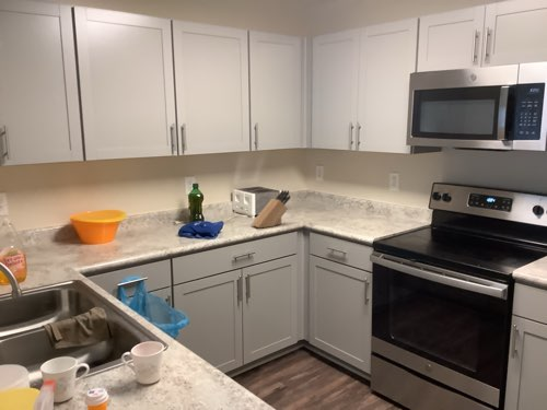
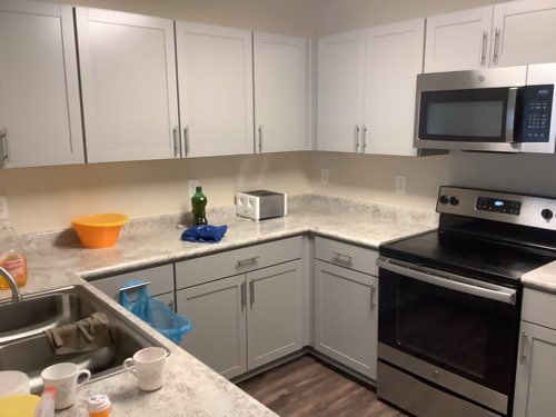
- knife block [249,189,291,229]
